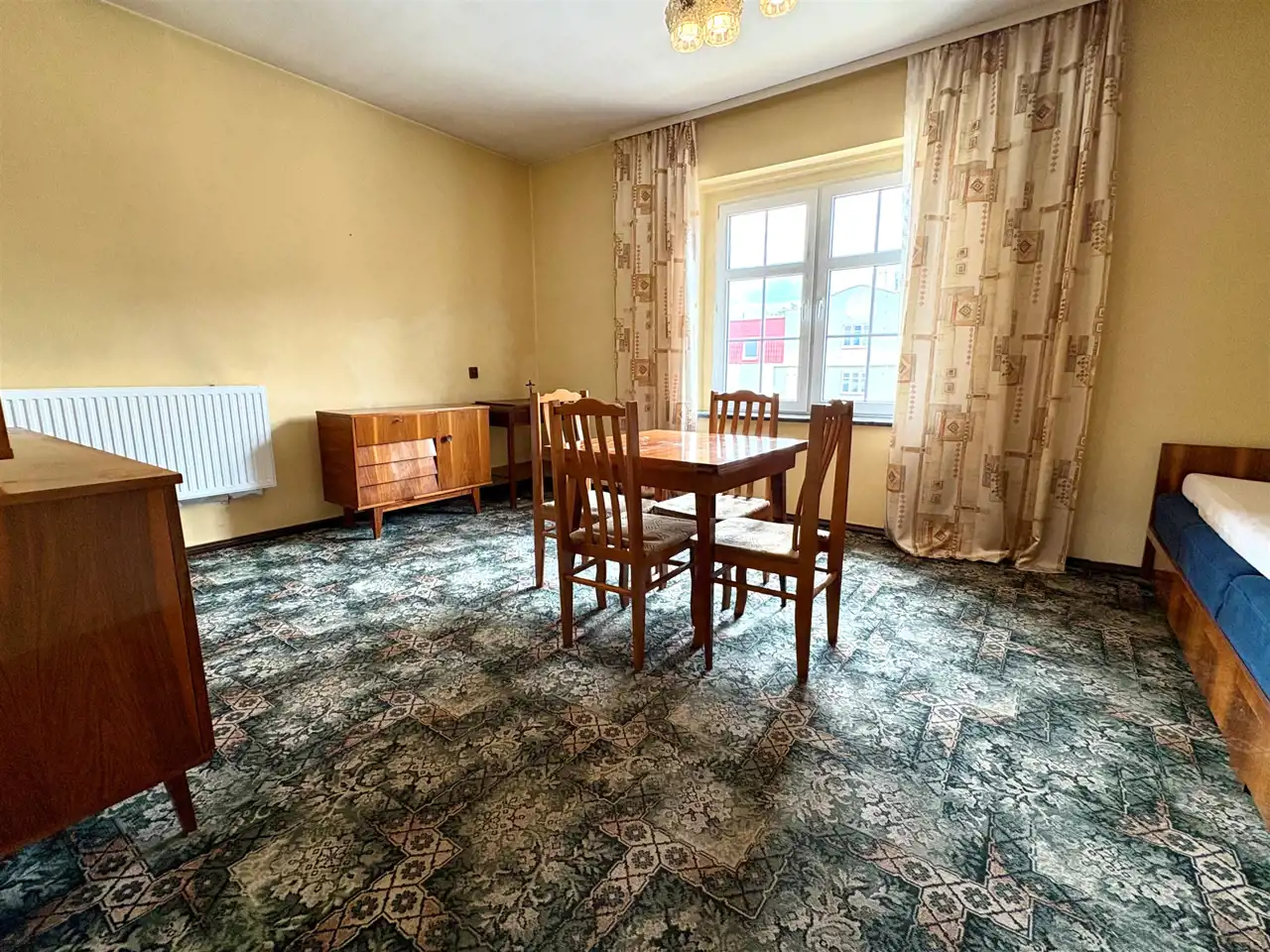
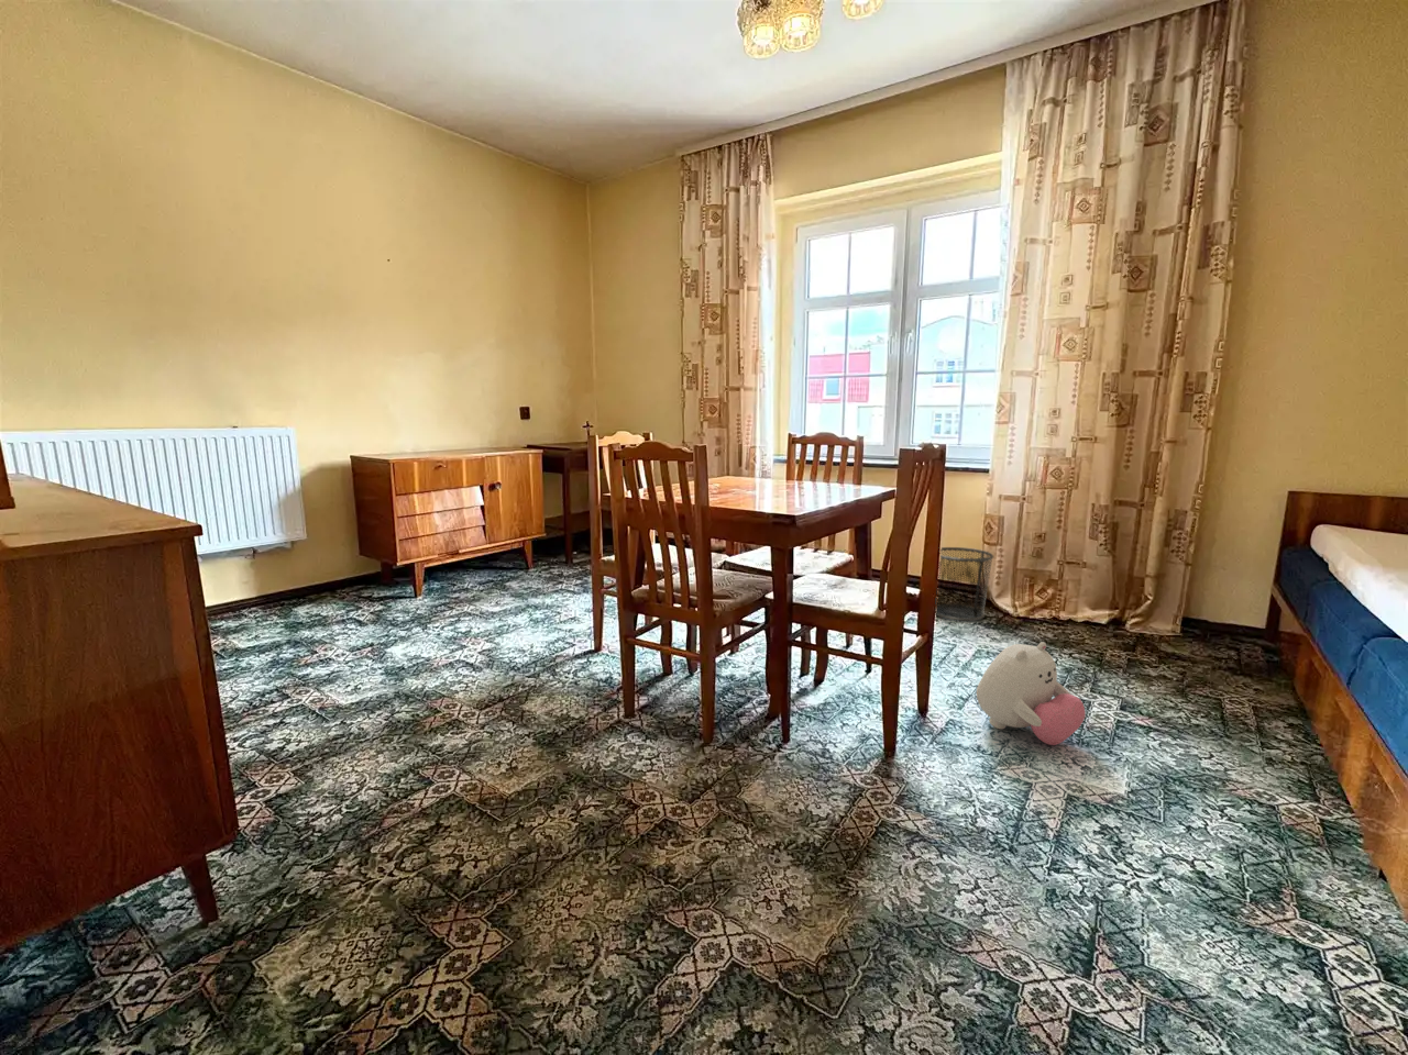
+ waste bin [935,546,996,622]
+ plush toy [976,641,1086,746]
